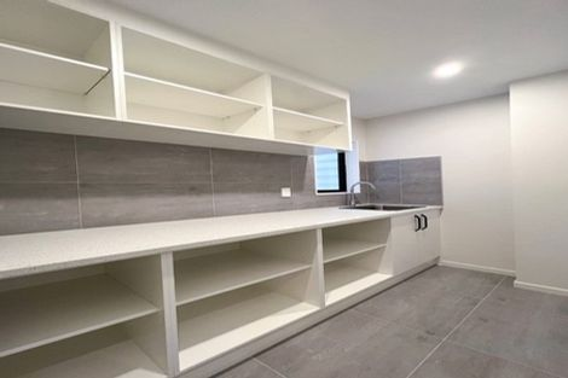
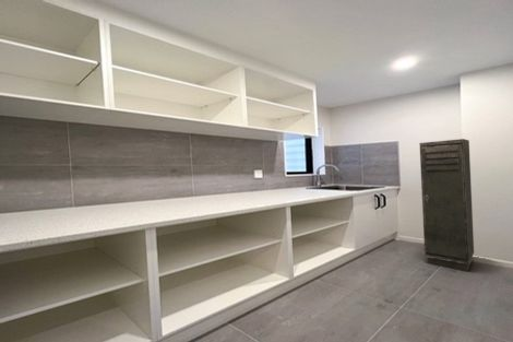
+ storage cabinet [418,138,475,272]
